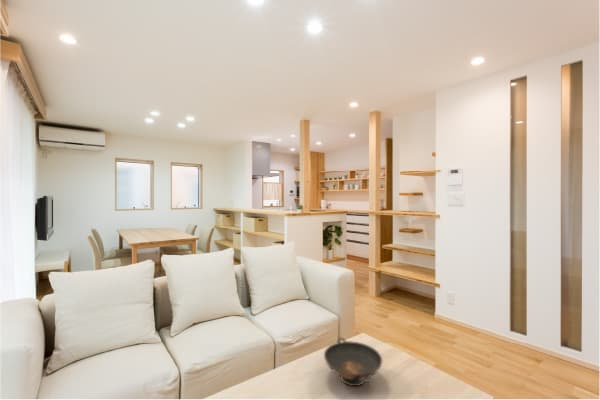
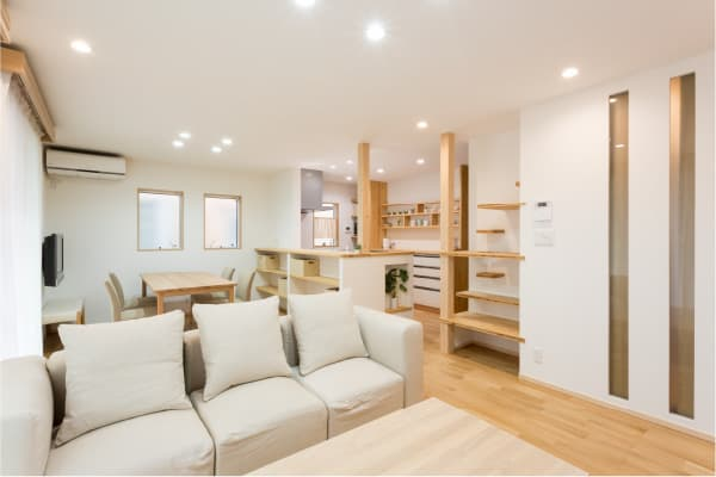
- decorative bowl [323,337,383,387]
